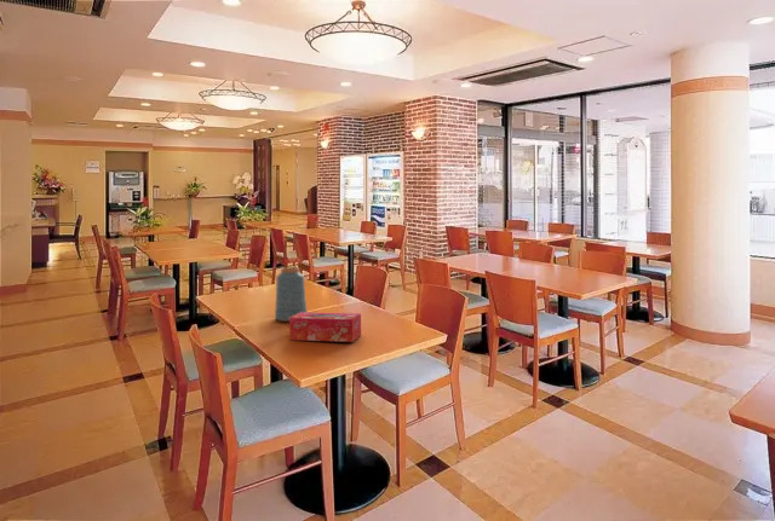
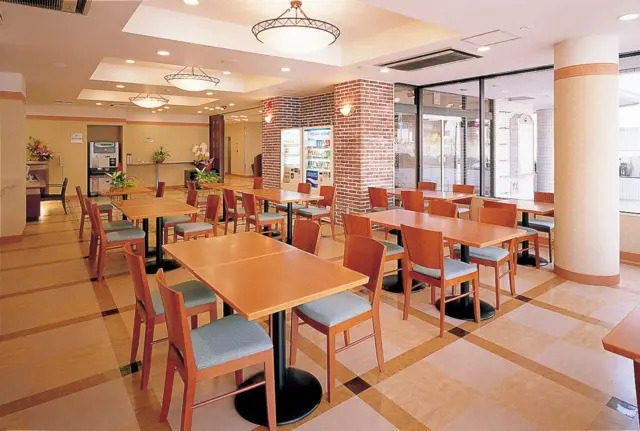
- tissue box [288,312,362,343]
- vase [274,266,308,323]
